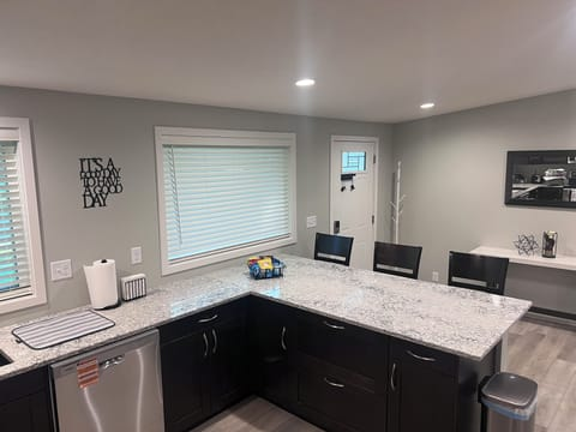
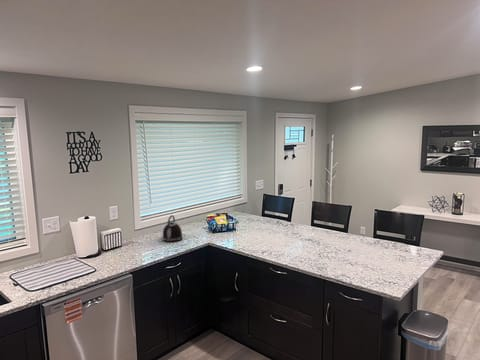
+ kettle [161,214,184,243]
